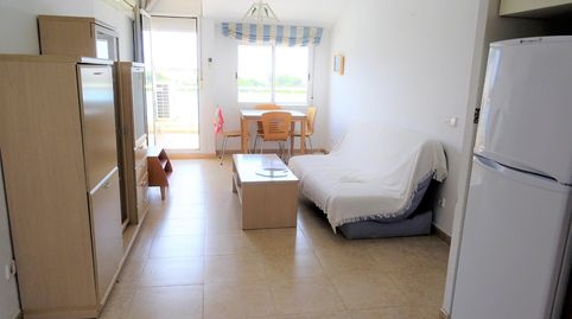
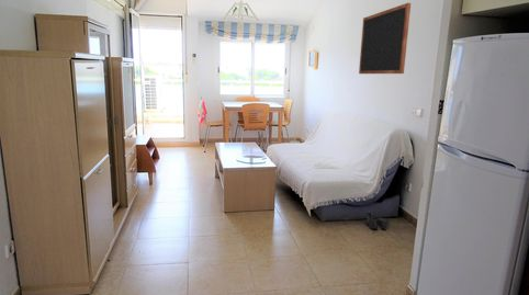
+ boots [365,211,391,231]
+ chalkboard [358,2,412,75]
